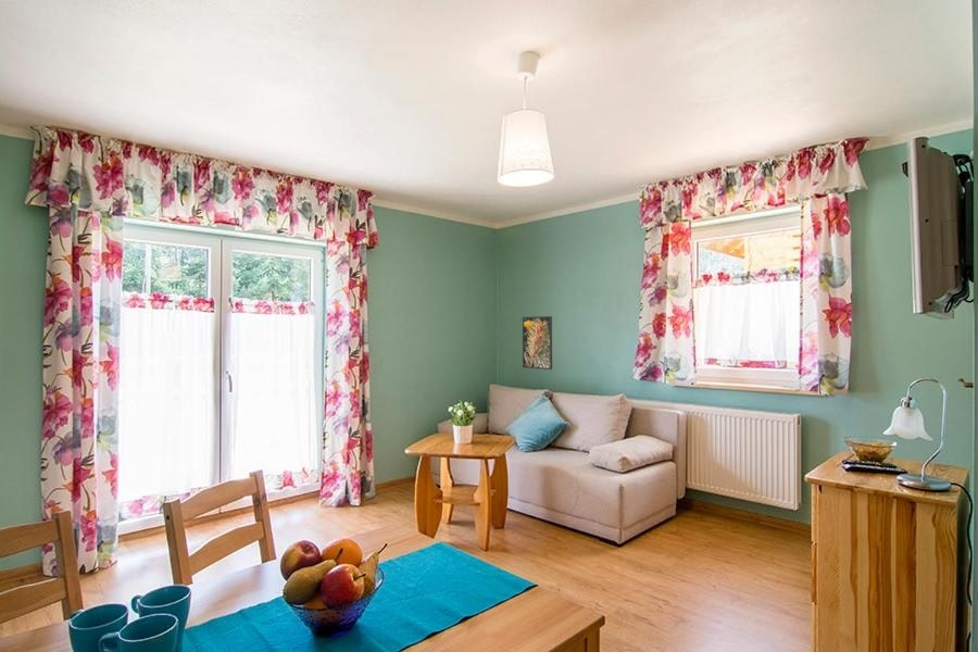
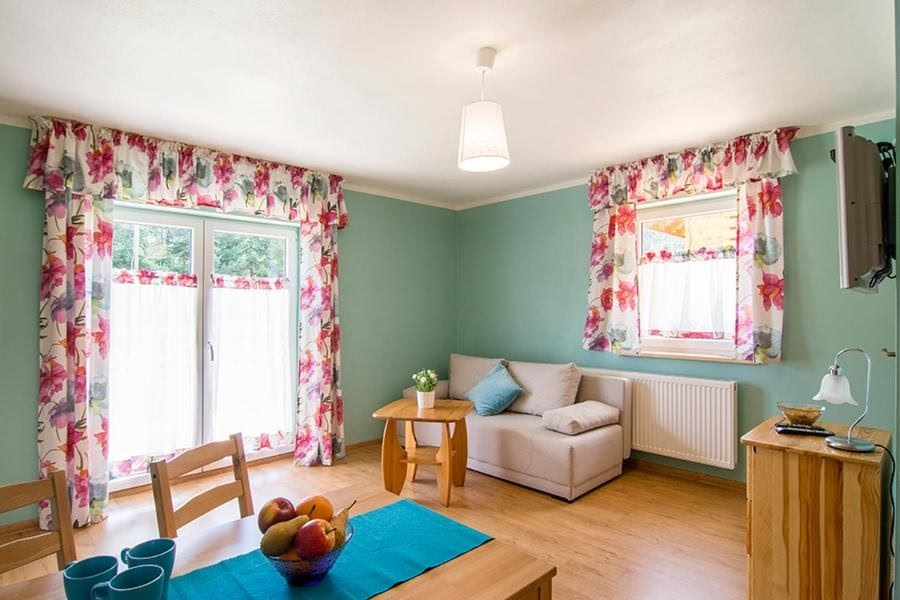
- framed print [522,315,553,371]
